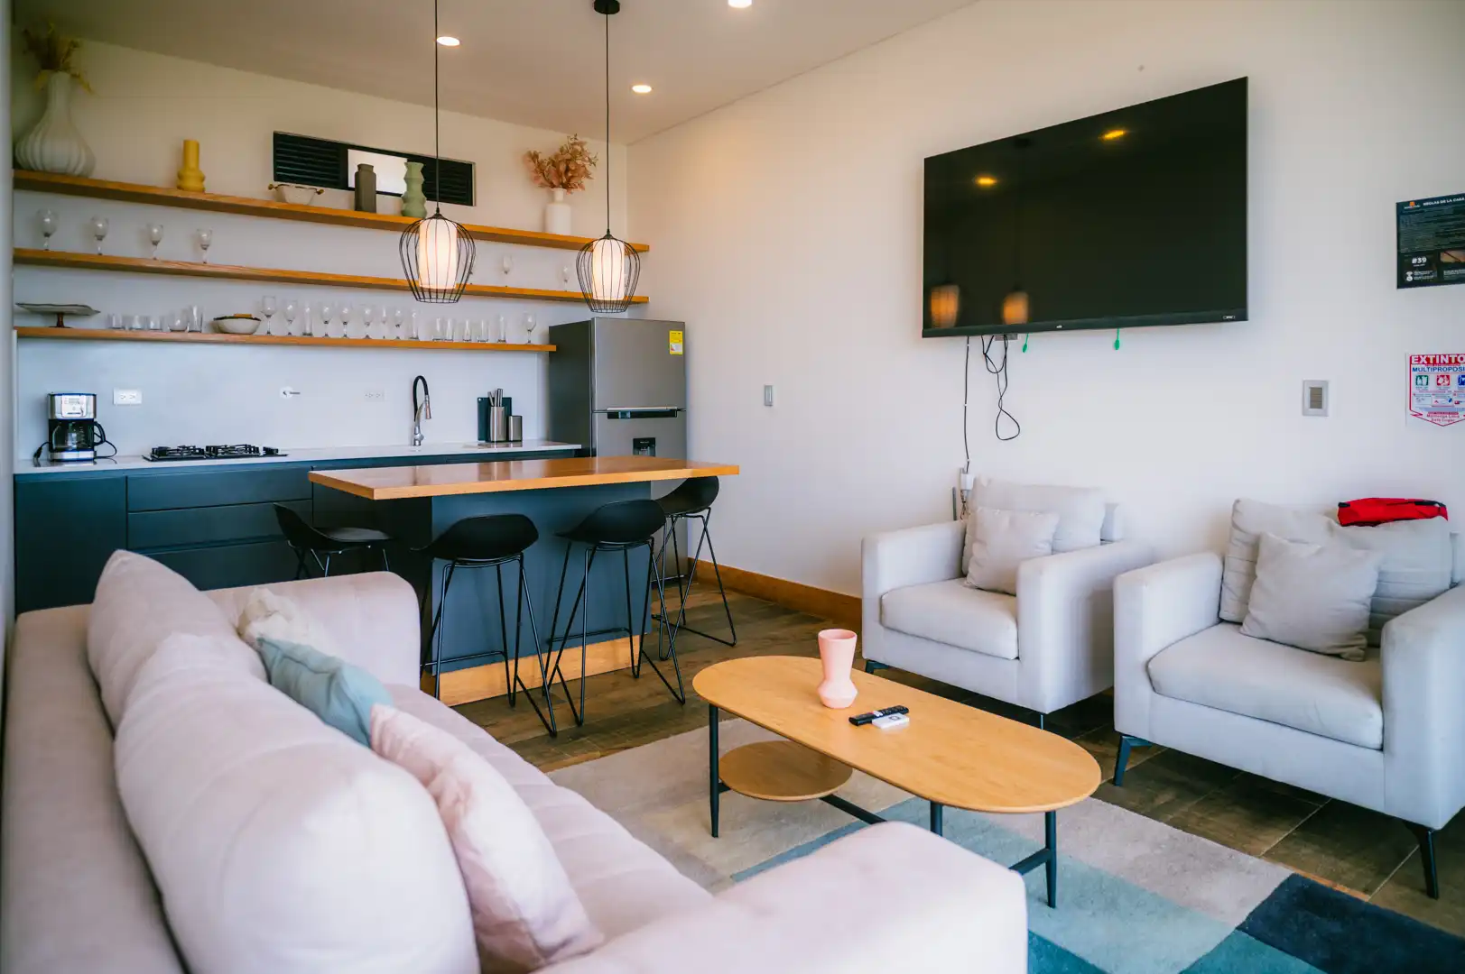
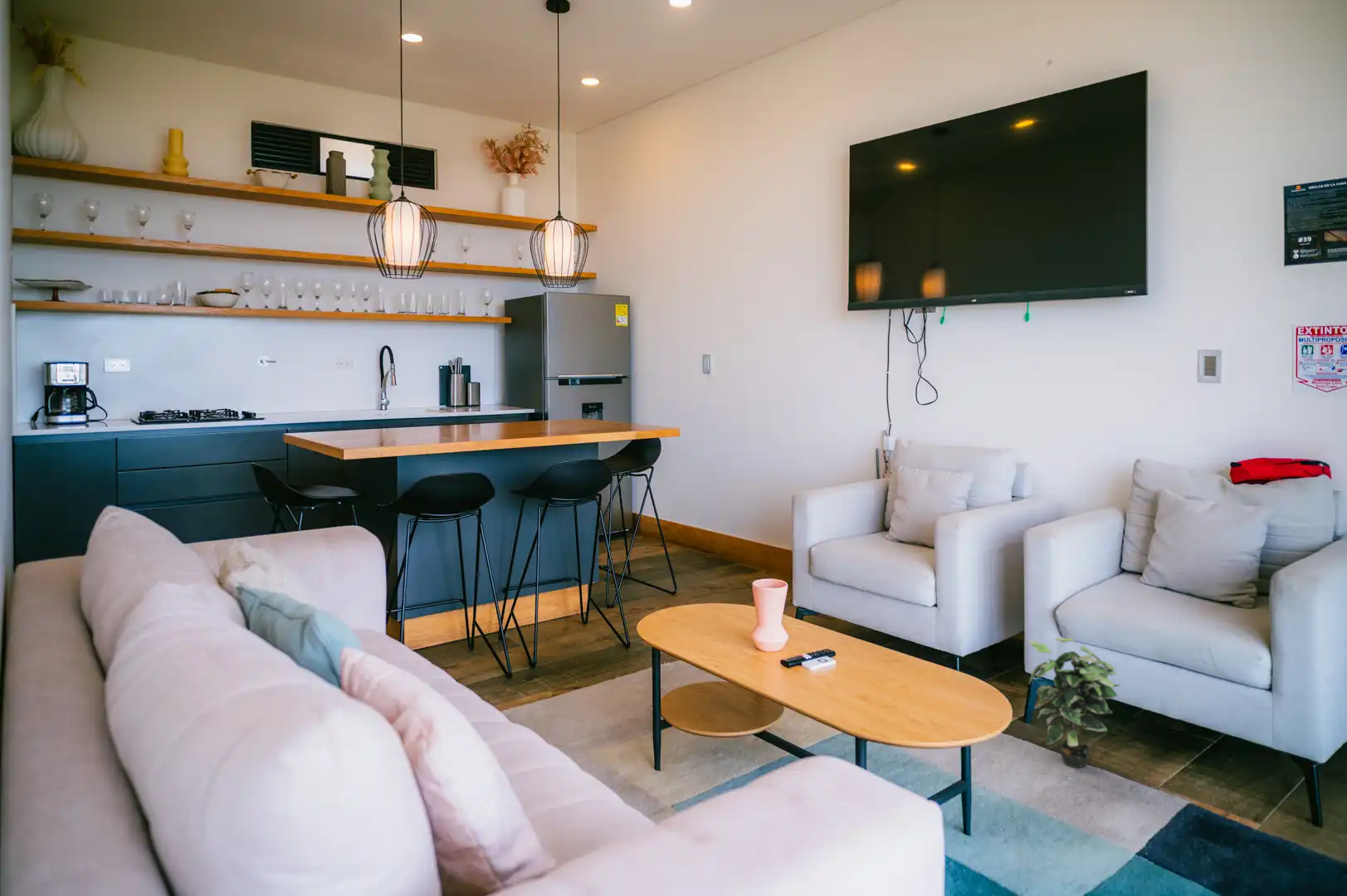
+ potted plant [1027,637,1121,769]
